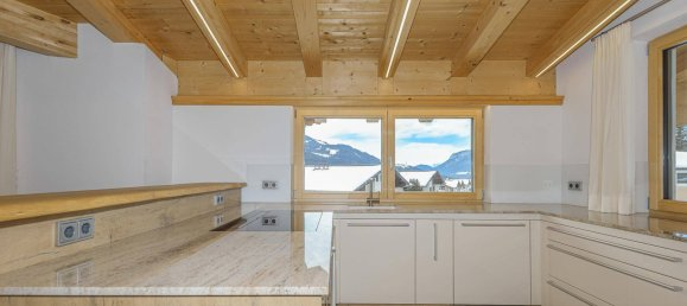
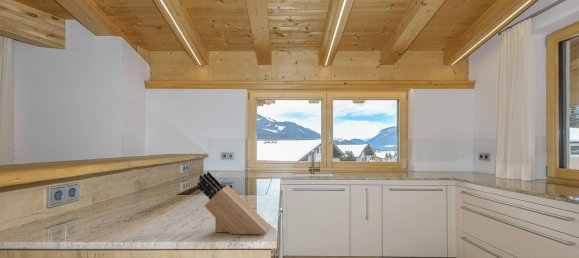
+ knife block [196,171,270,236]
